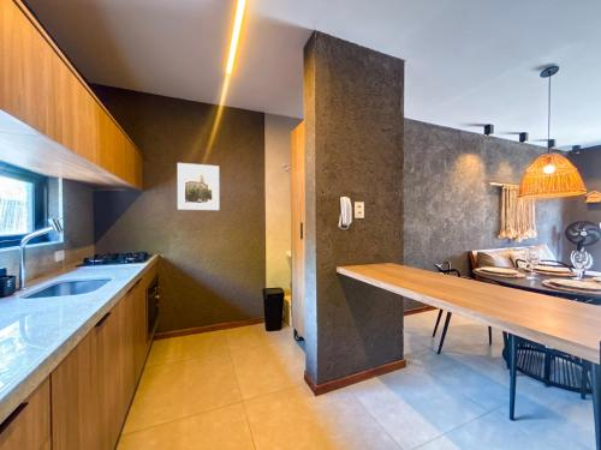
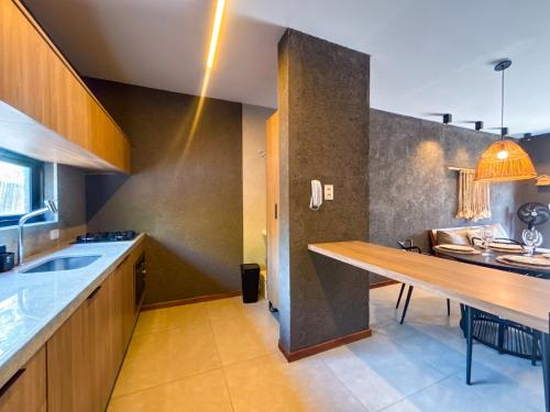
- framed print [177,162,220,211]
